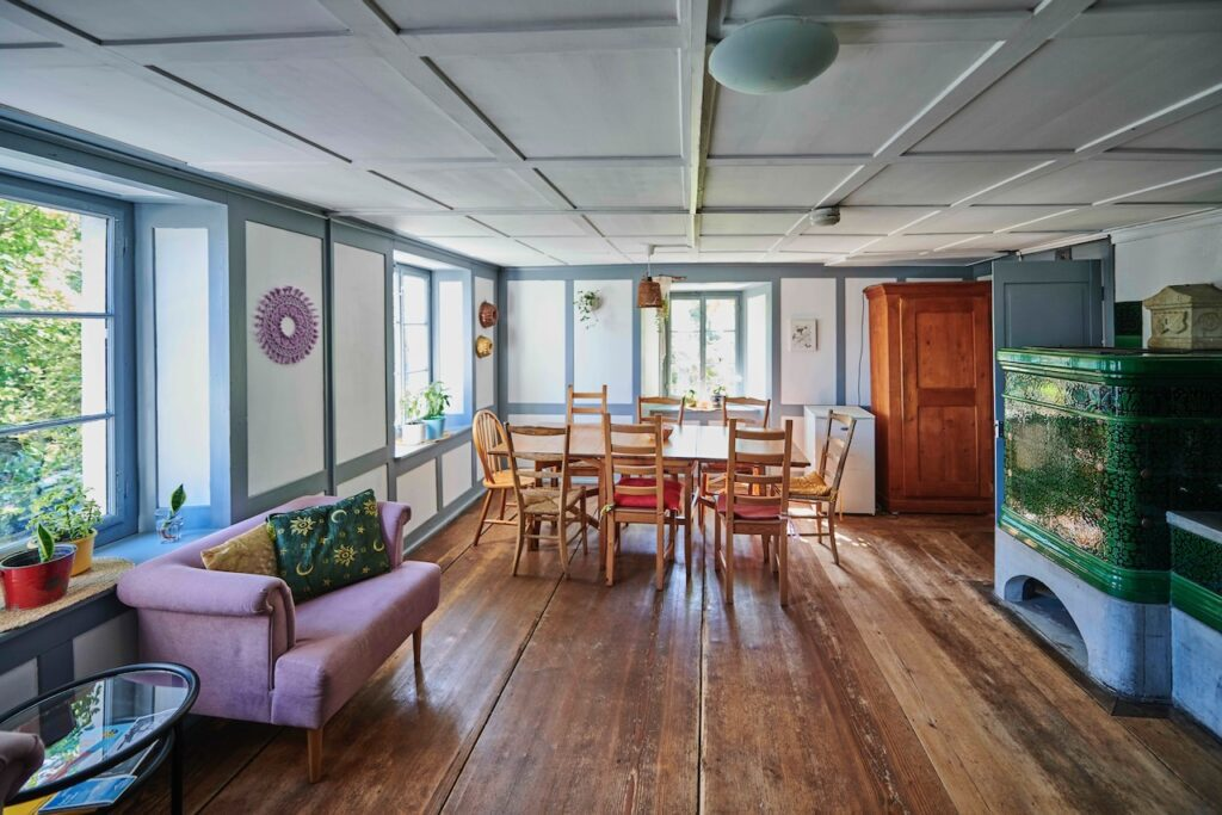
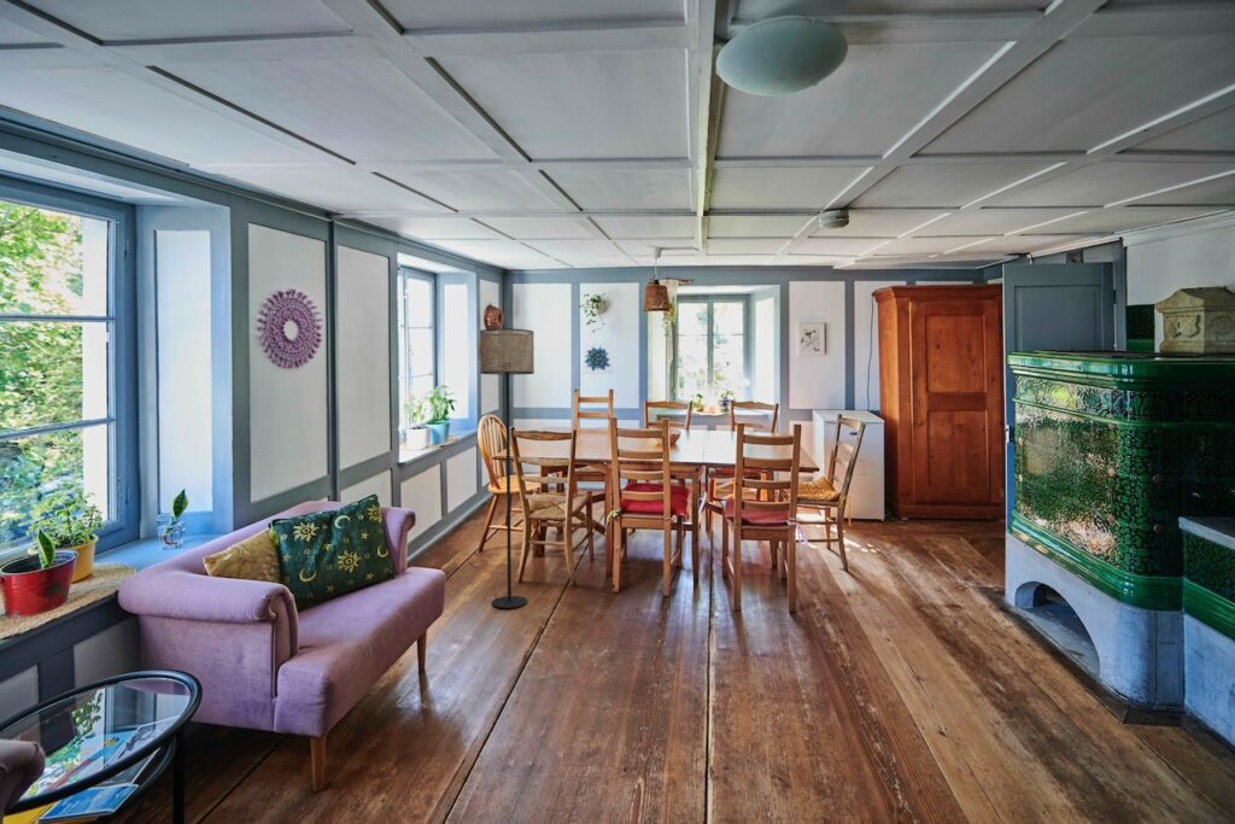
+ floor lamp [479,327,535,609]
+ wall art [583,343,614,375]
